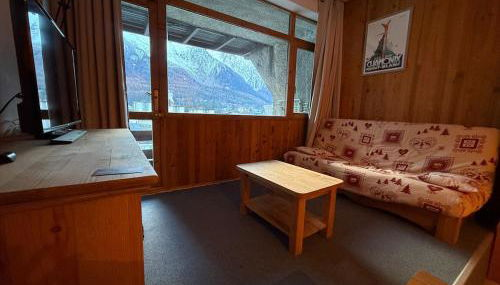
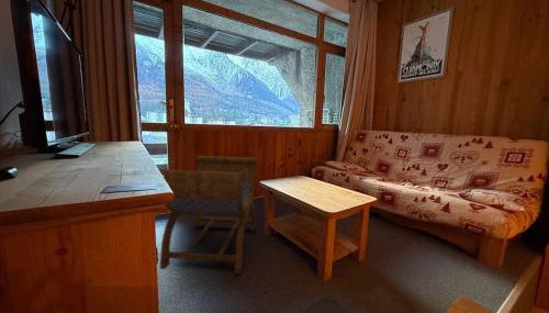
+ stool [158,155,258,275]
